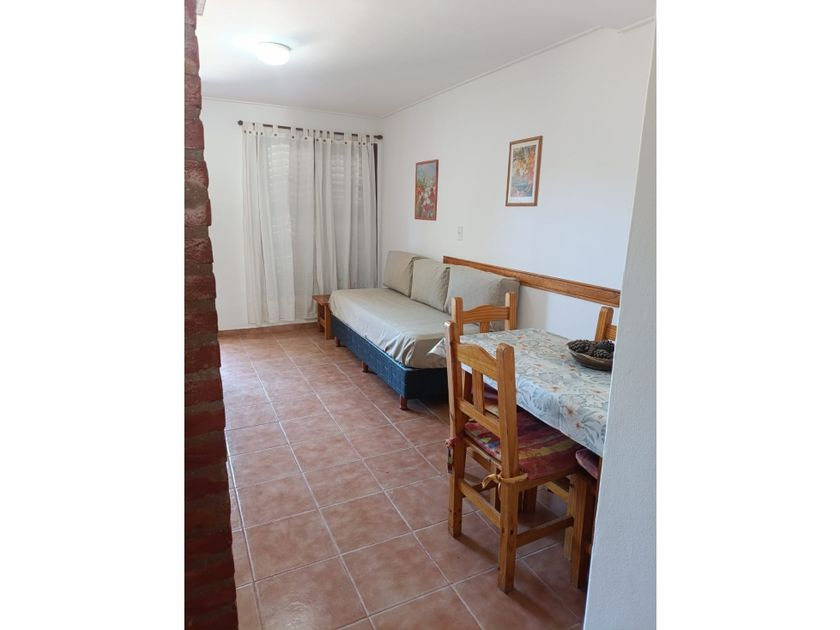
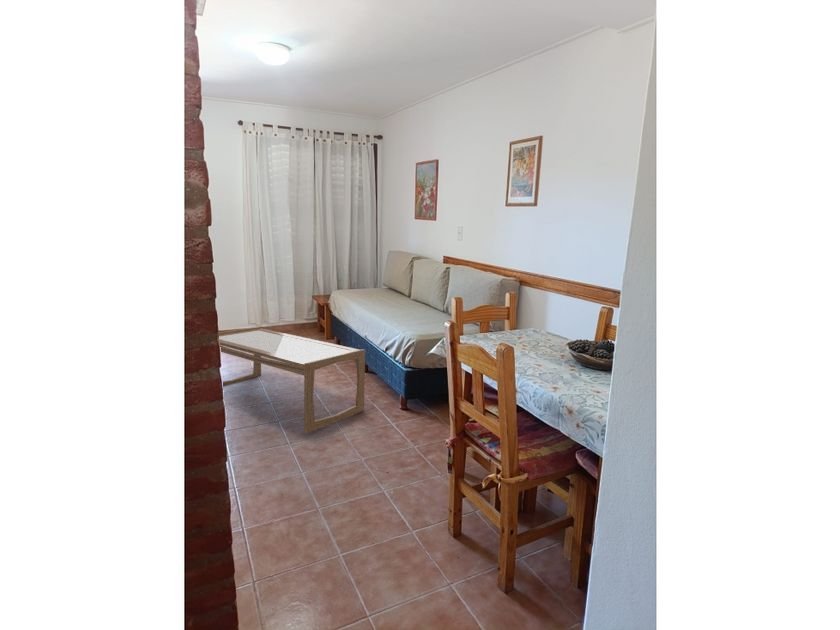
+ coffee table [218,326,366,434]
